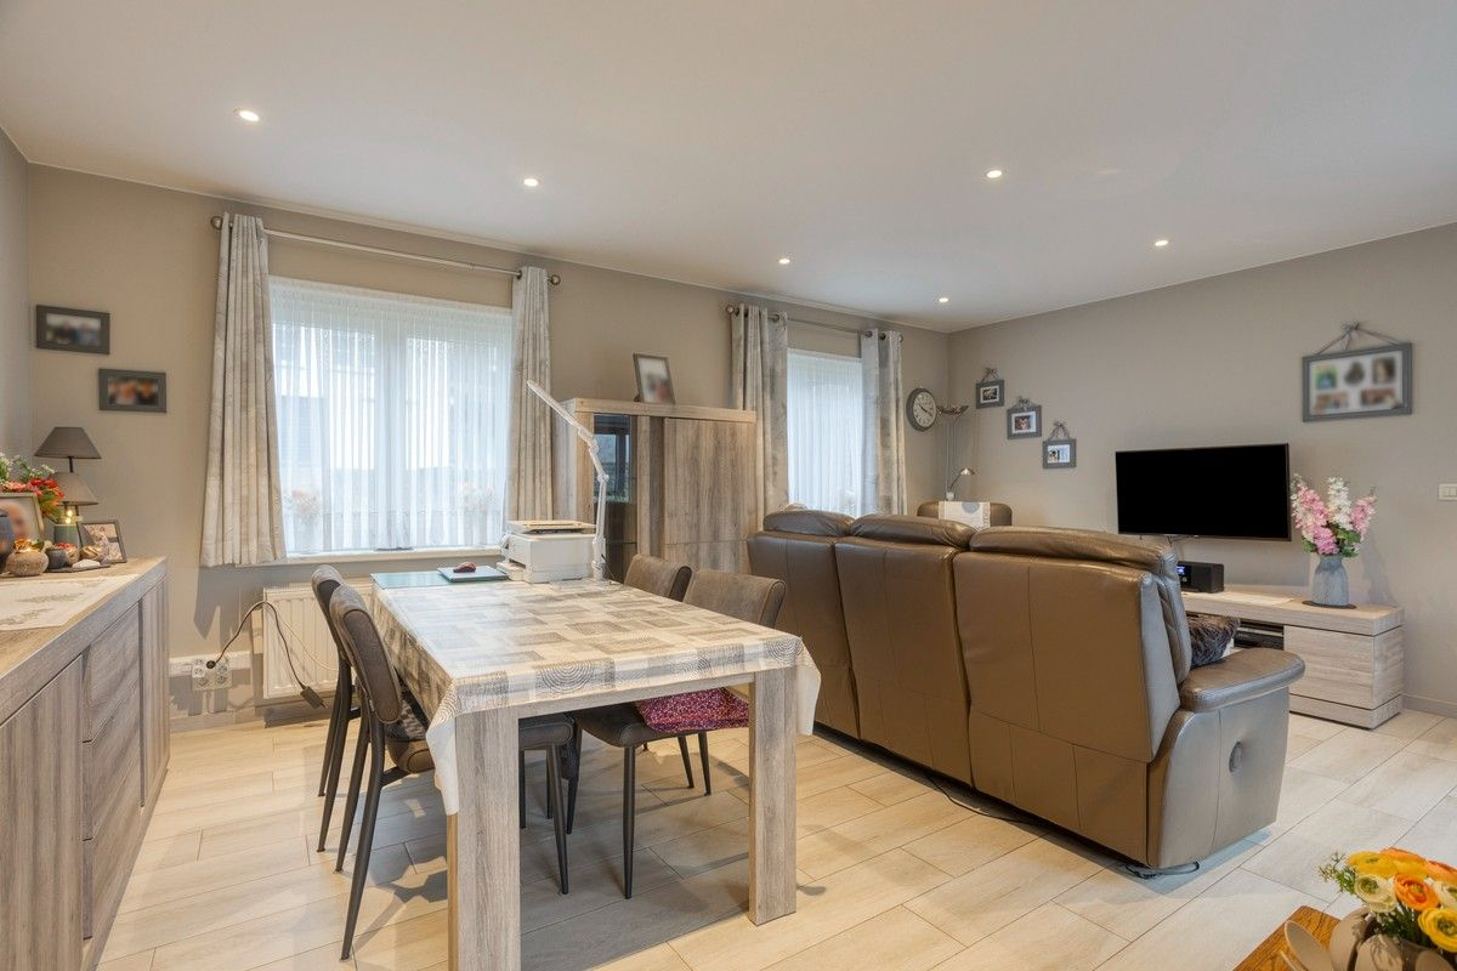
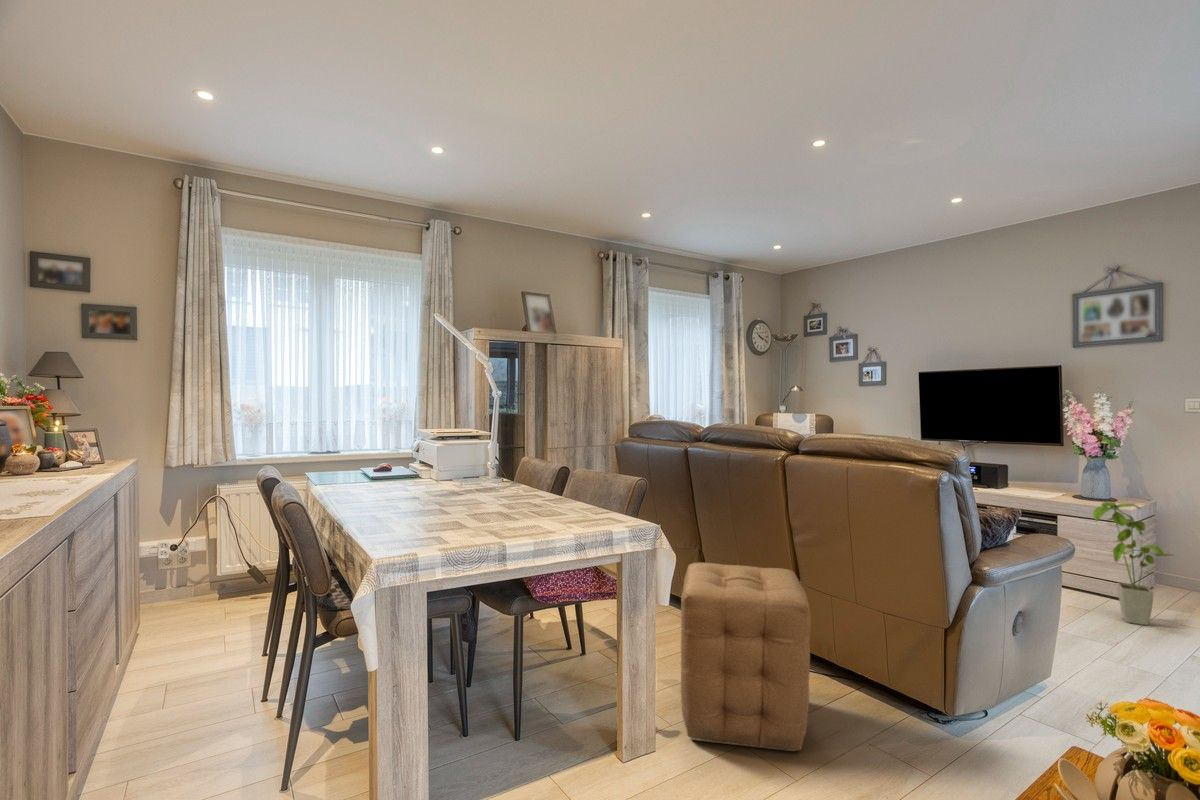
+ ottoman [680,562,812,752]
+ house plant [1092,501,1175,626]
